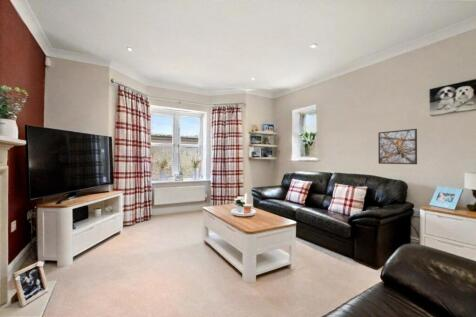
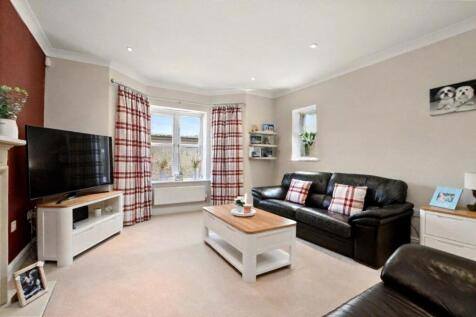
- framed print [377,128,418,165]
